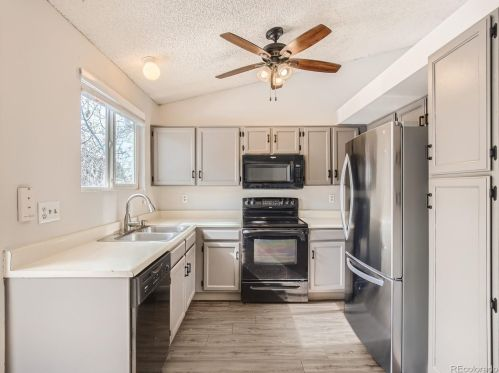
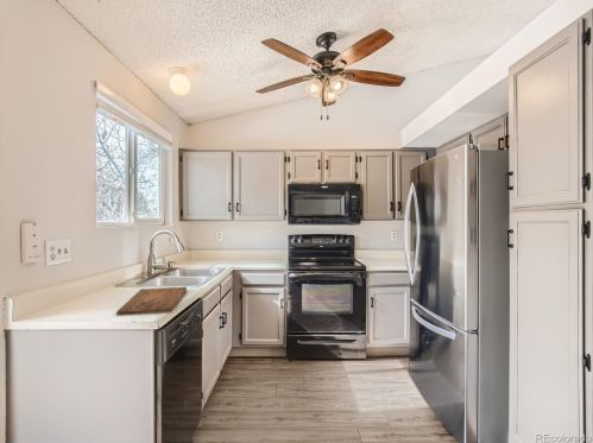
+ cutting board [115,286,188,316]
